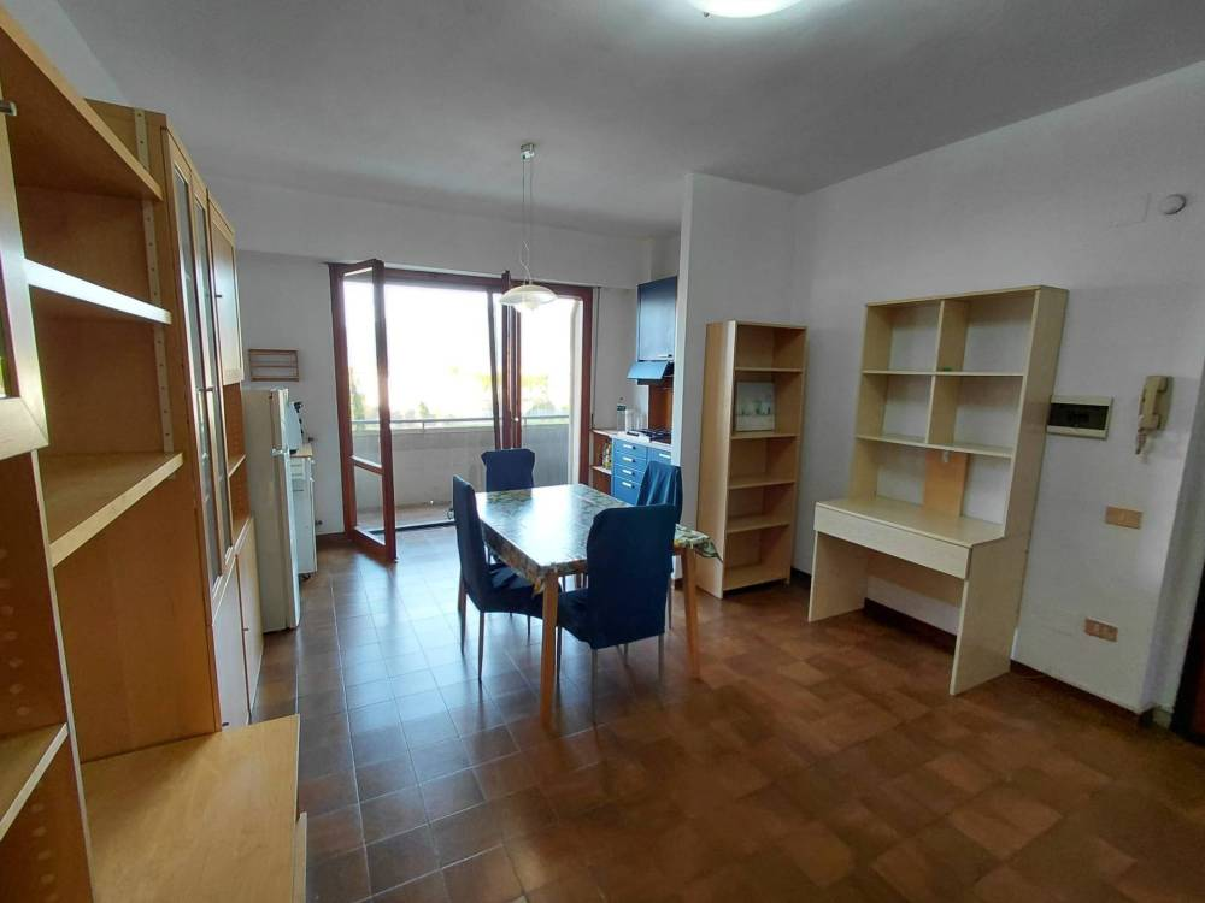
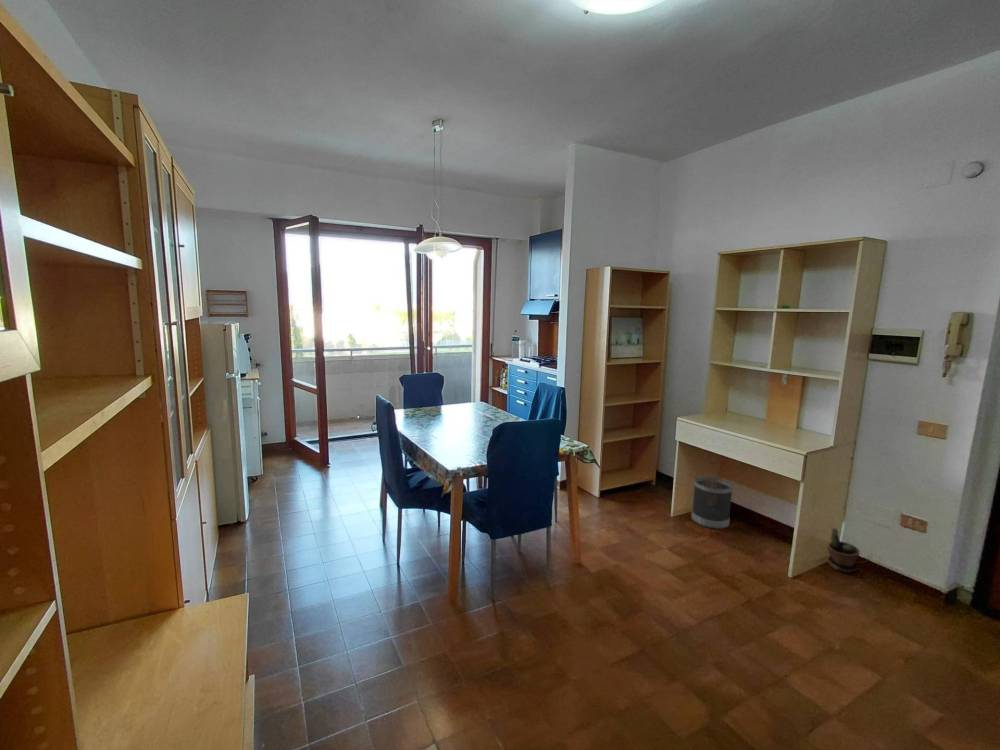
+ potted plant [826,526,861,574]
+ wastebasket [690,476,734,530]
